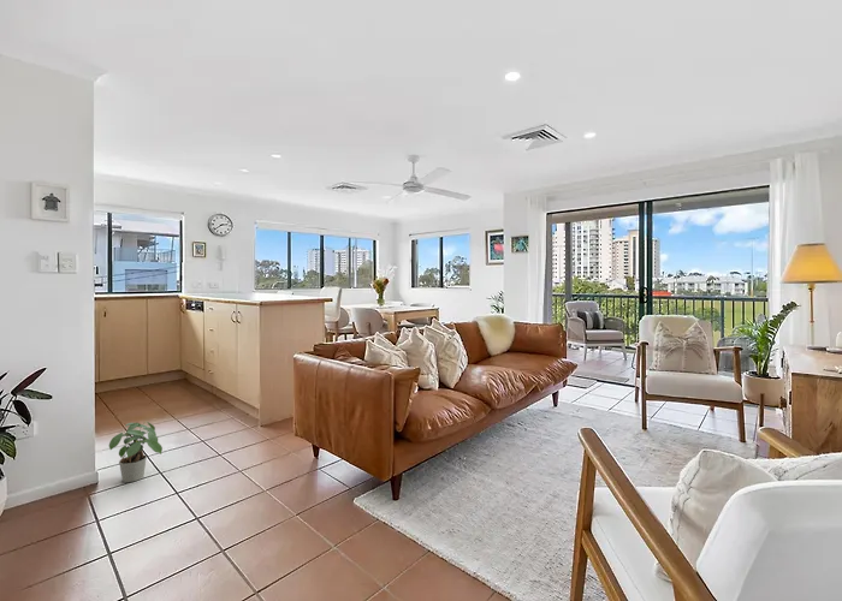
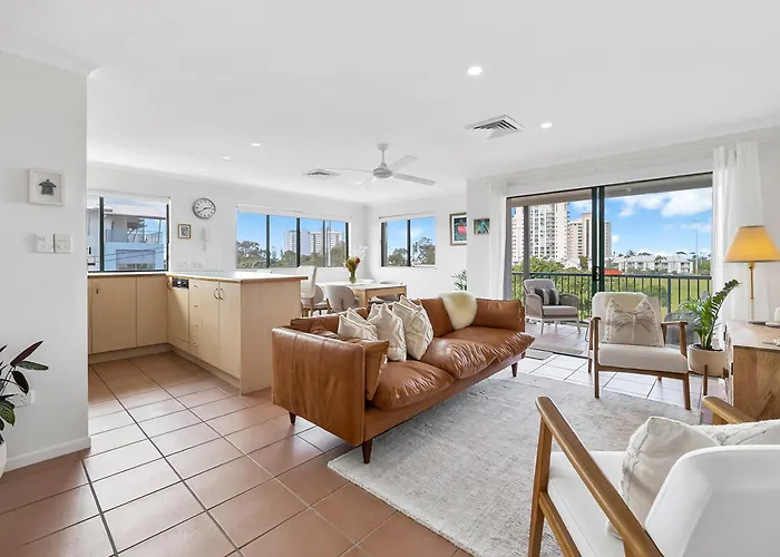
- potted plant [108,421,164,483]
